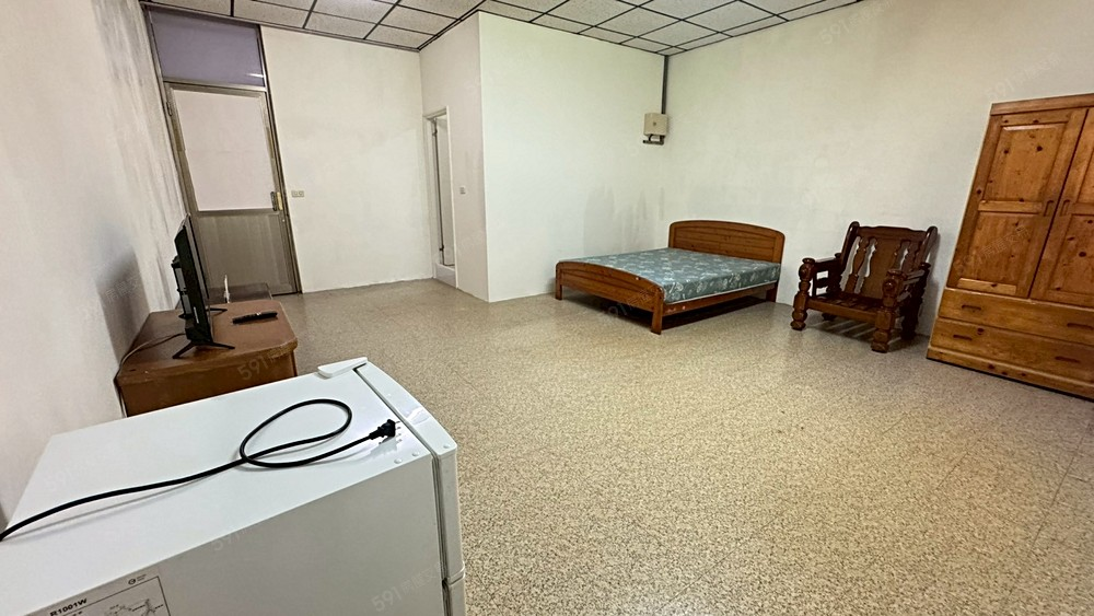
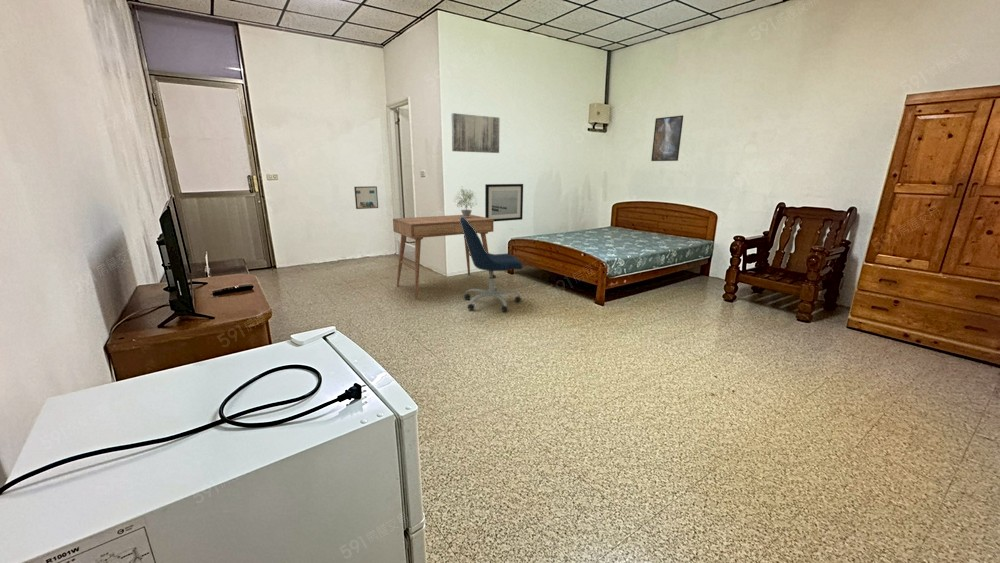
+ wall art [353,185,379,210]
+ office chair [460,217,523,313]
+ wall art [451,112,501,154]
+ wall art [484,183,524,222]
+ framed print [650,114,684,162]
+ potted plant [454,187,478,217]
+ desk [392,214,495,300]
